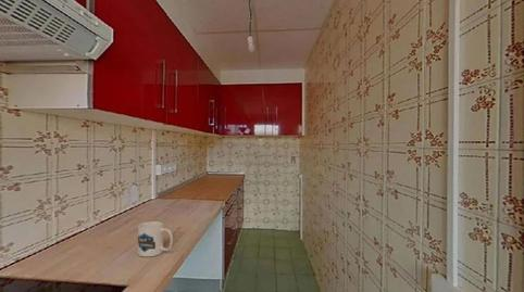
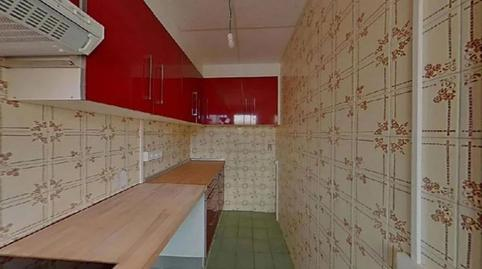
- mug [137,220,174,258]
